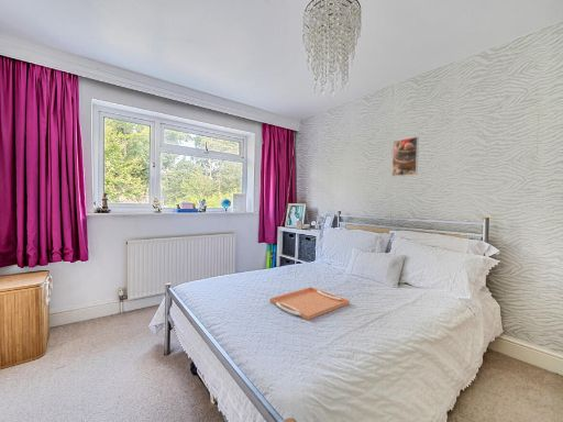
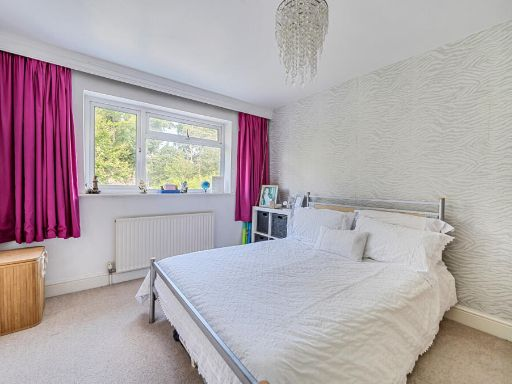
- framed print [390,135,420,177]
- serving tray [268,286,351,321]
